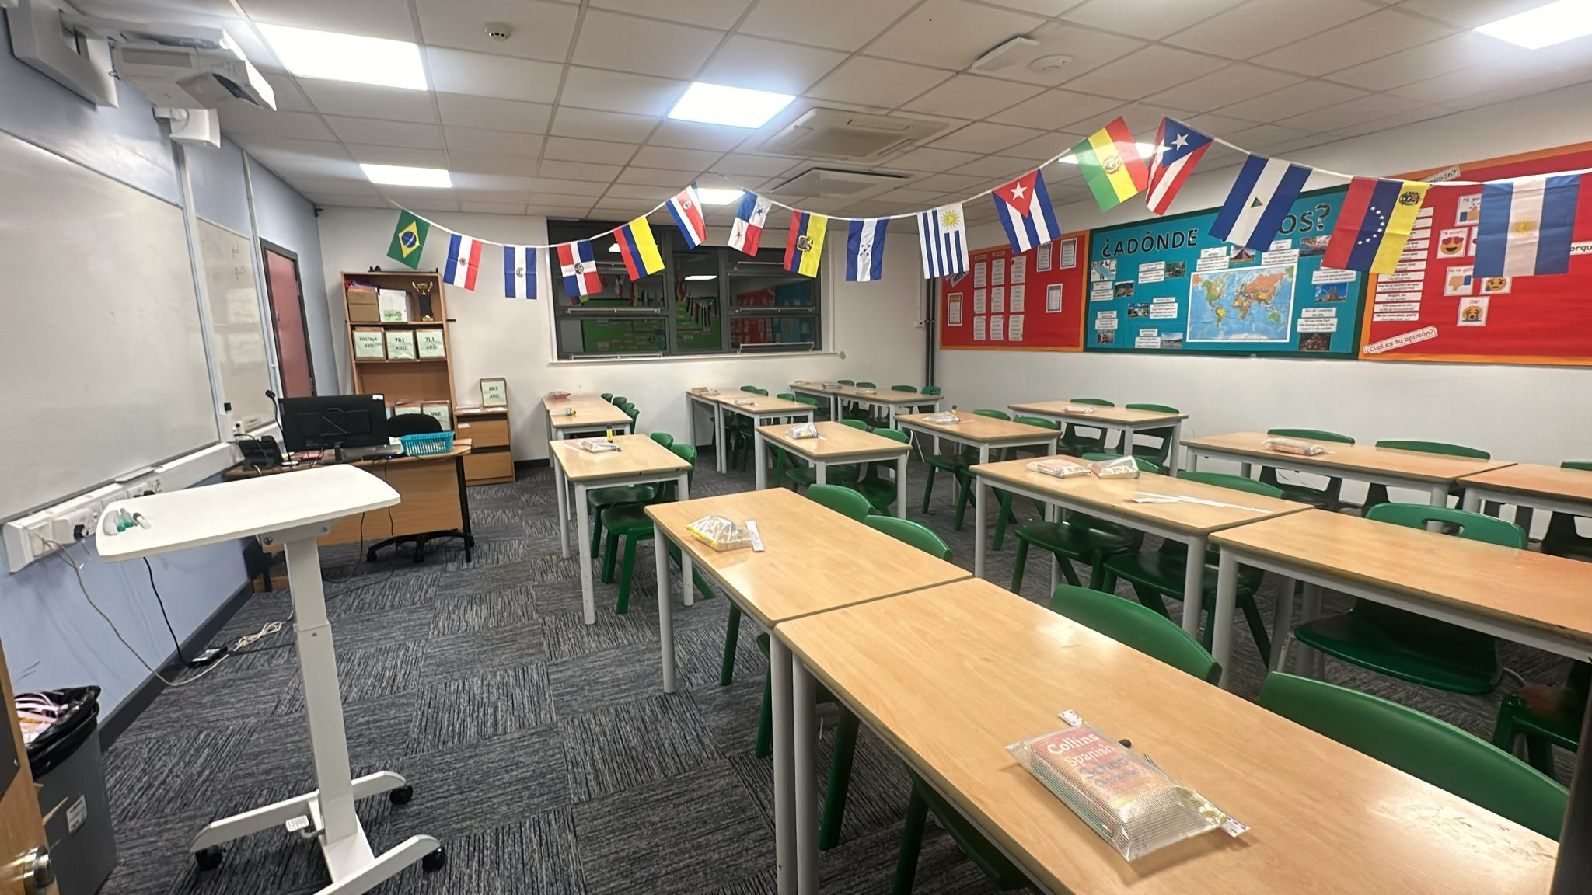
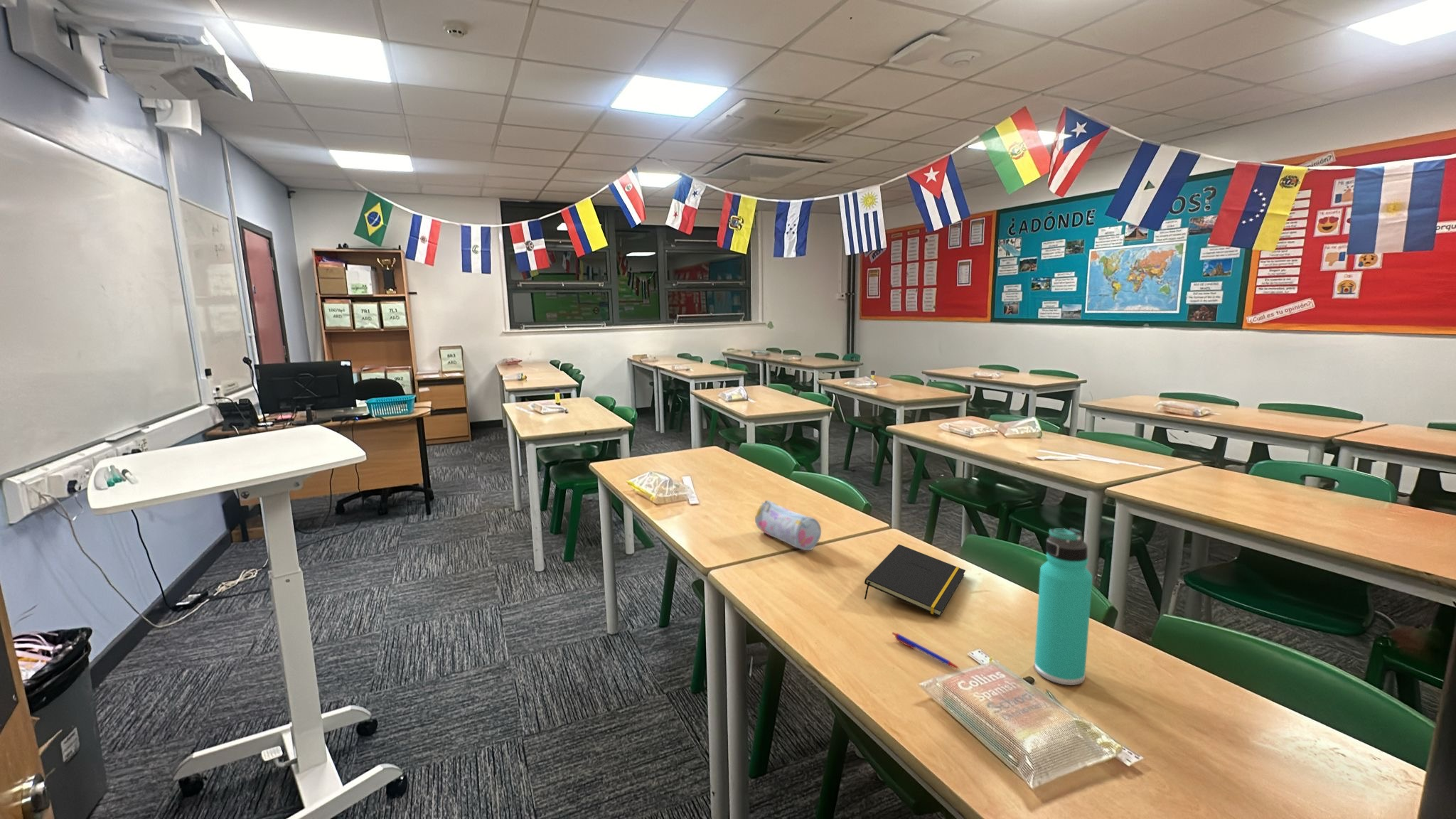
+ thermos bottle [1034,528,1093,686]
+ notepad [864,544,966,617]
+ pen [892,631,960,670]
+ pencil case [754,500,822,551]
